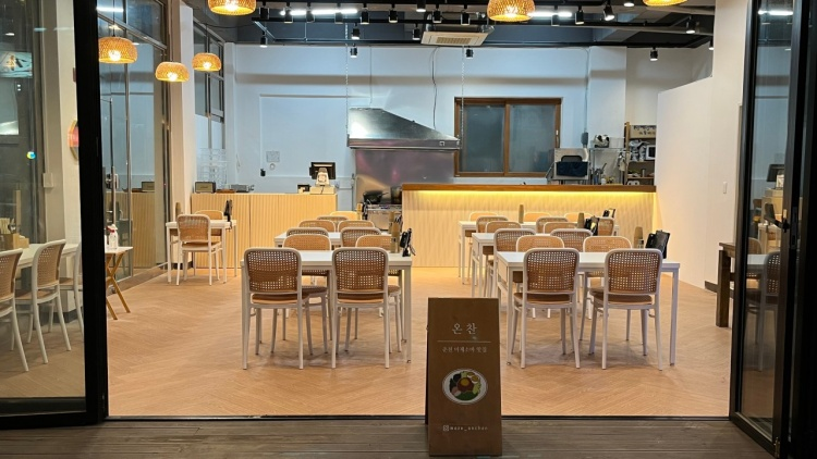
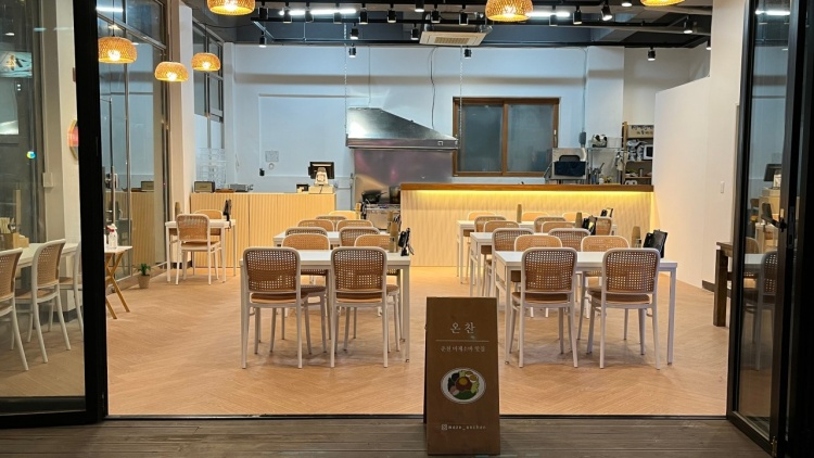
+ potted plant [130,263,156,290]
